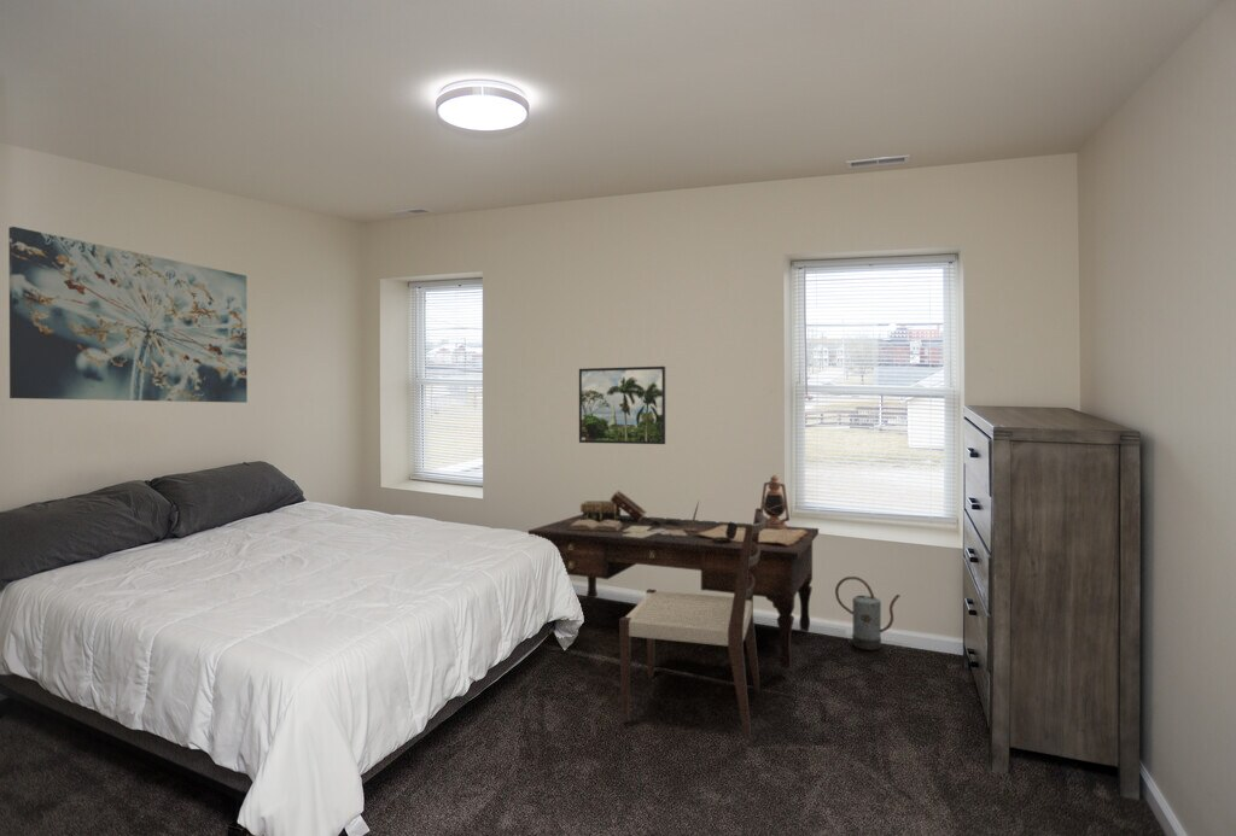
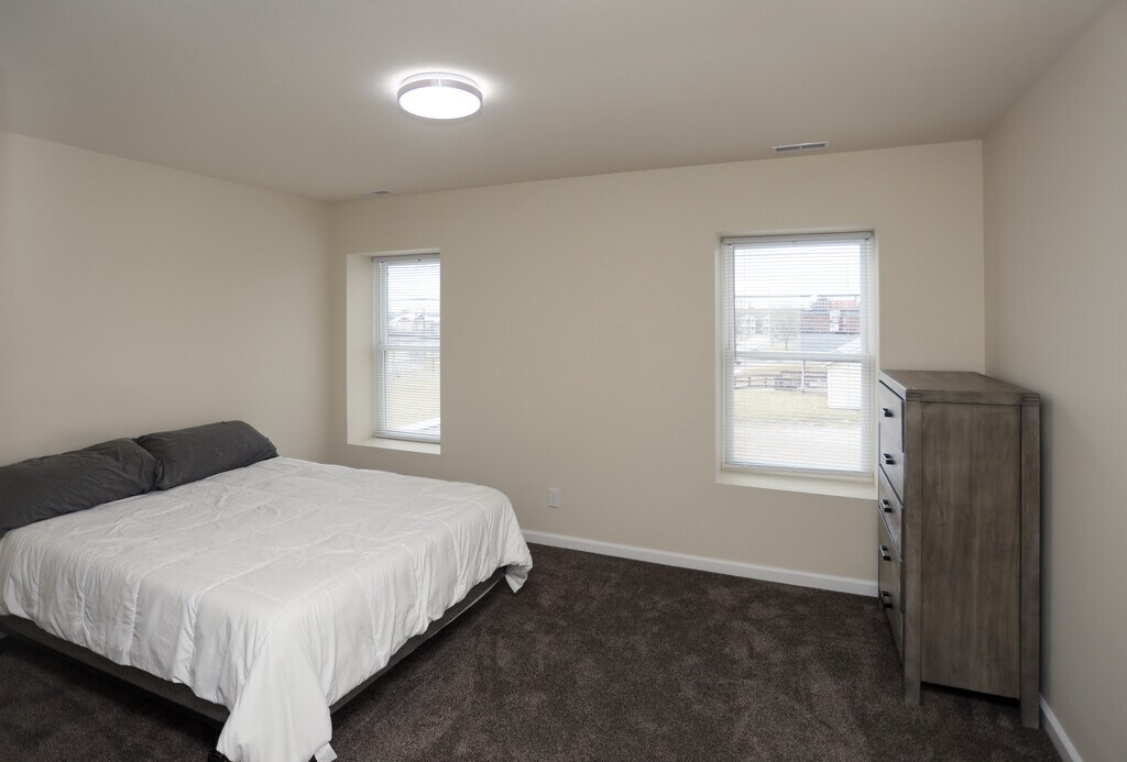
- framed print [578,366,666,445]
- watering can [834,575,902,651]
- chair [618,507,766,741]
- desk [526,474,820,671]
- wall art [7,226,249,404]
